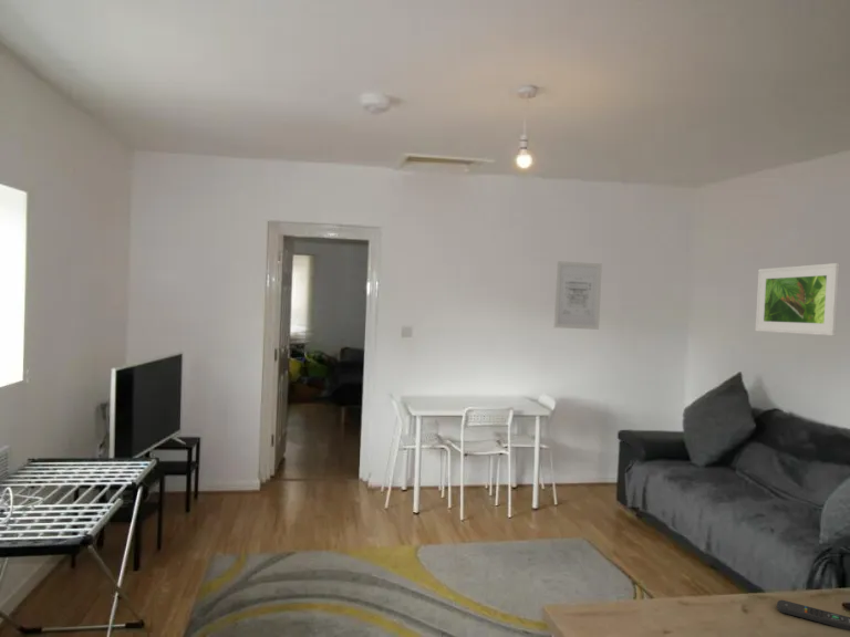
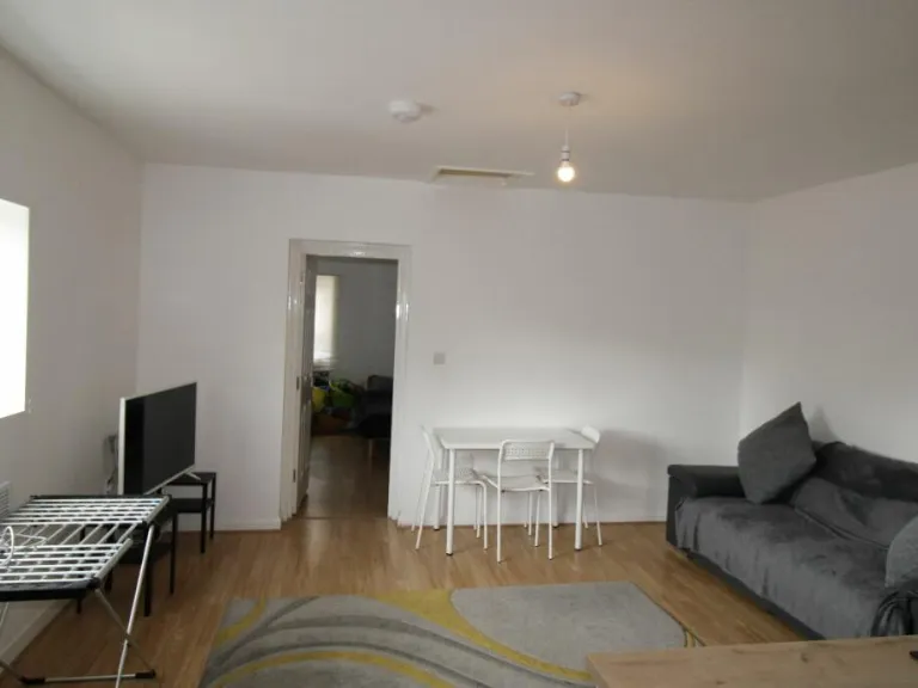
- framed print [755,262,840,337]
- remote control [776,599,850,631]
- wall art [553,260,603,331]
